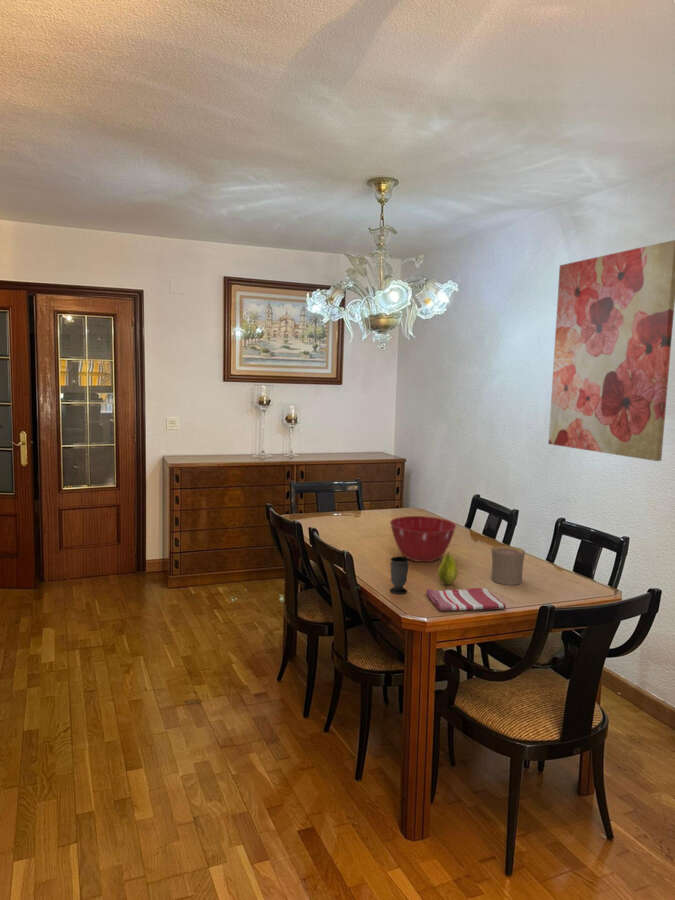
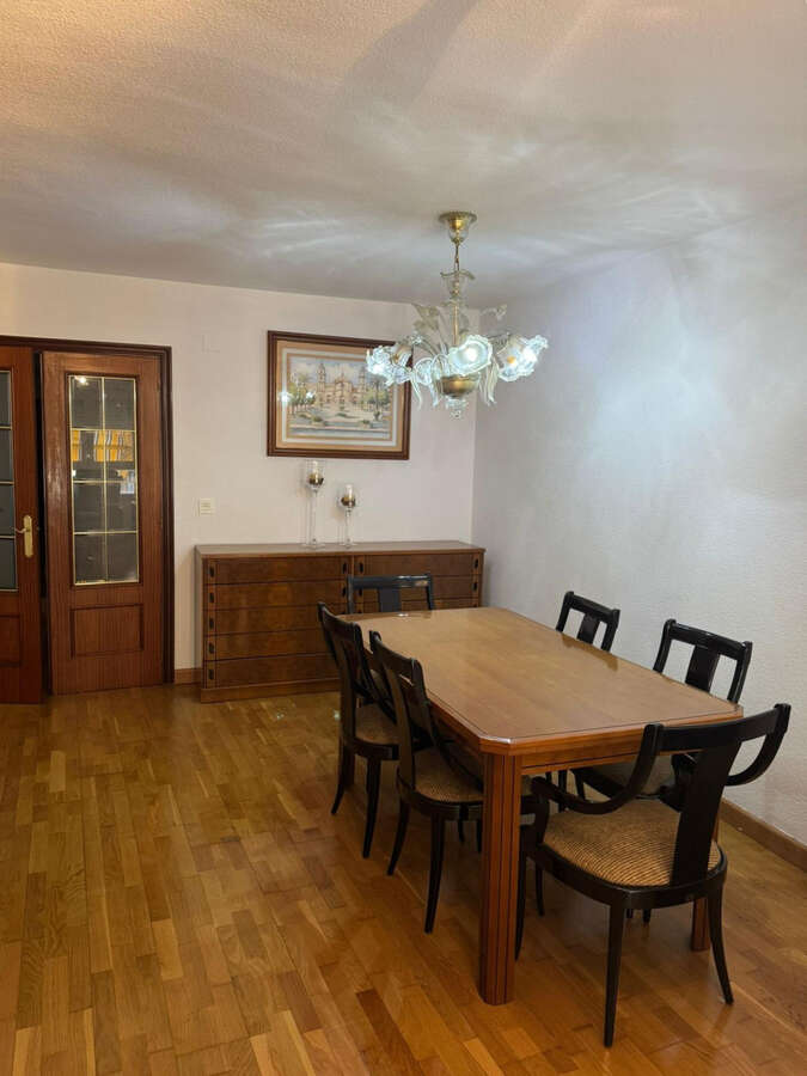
- wall art [547,239,675,462]
- cup [389,556,410,595]
- fruit [437,551,459,586]
- mixing bowl [389,515,457,563]
- dish towel [426,587,507,612]
- cup [490,545,526,586]
